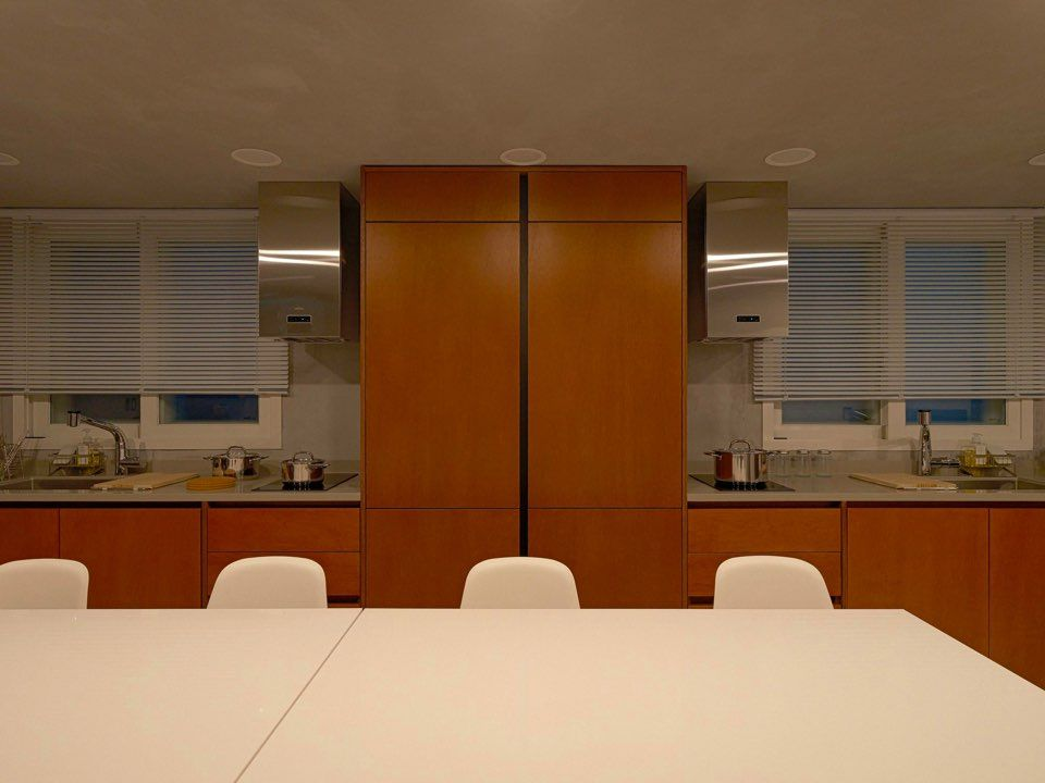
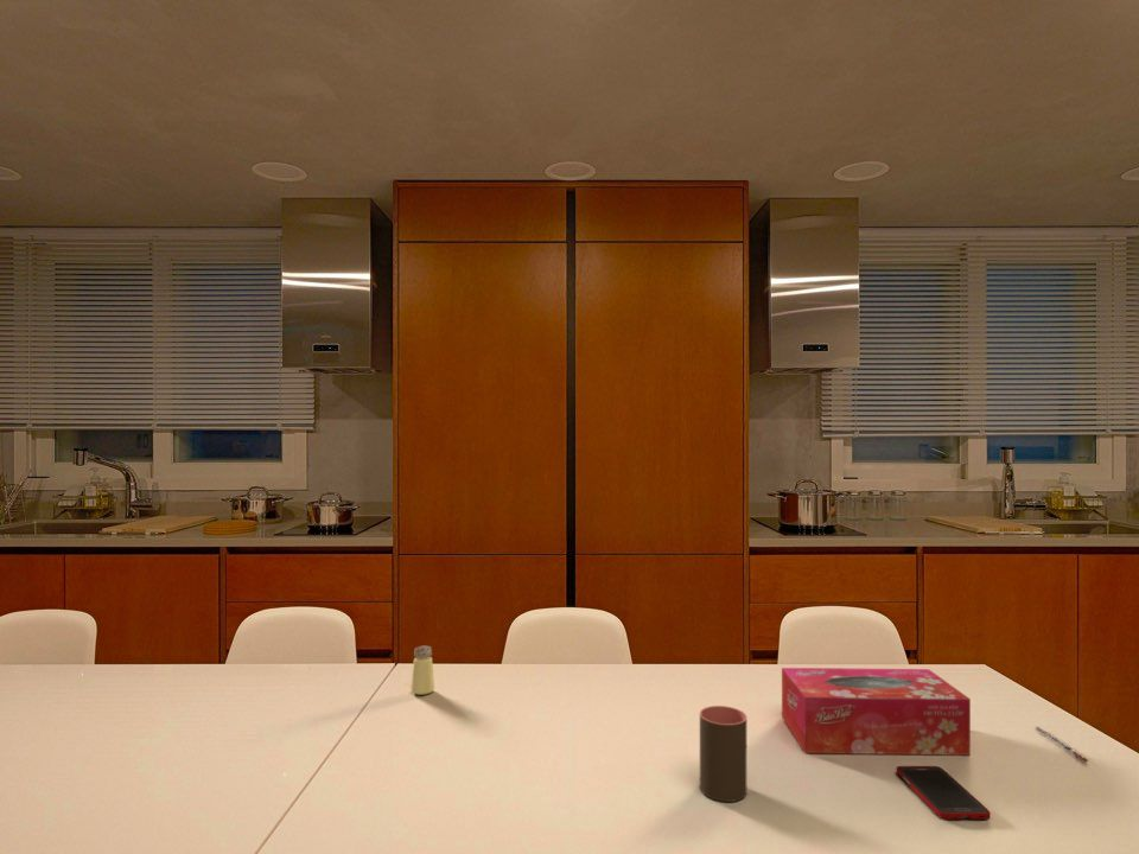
+ cell phone [896,765,992,821]
+ cup [699,705,747,803]
+ saltshaker [411,645,435,696]
+ pen [1035,725,1089,763]
+ tissue box [781,667,972,757]
